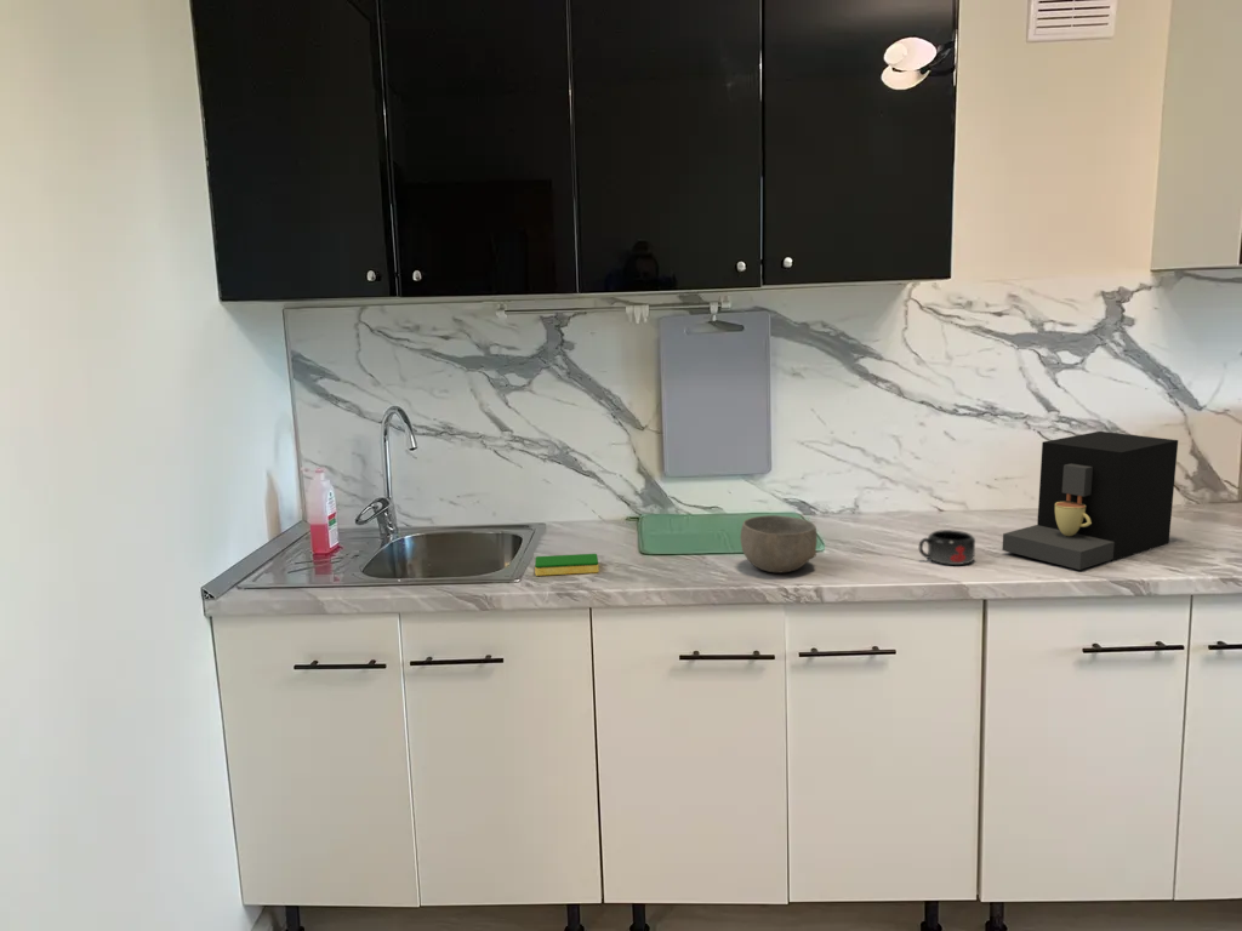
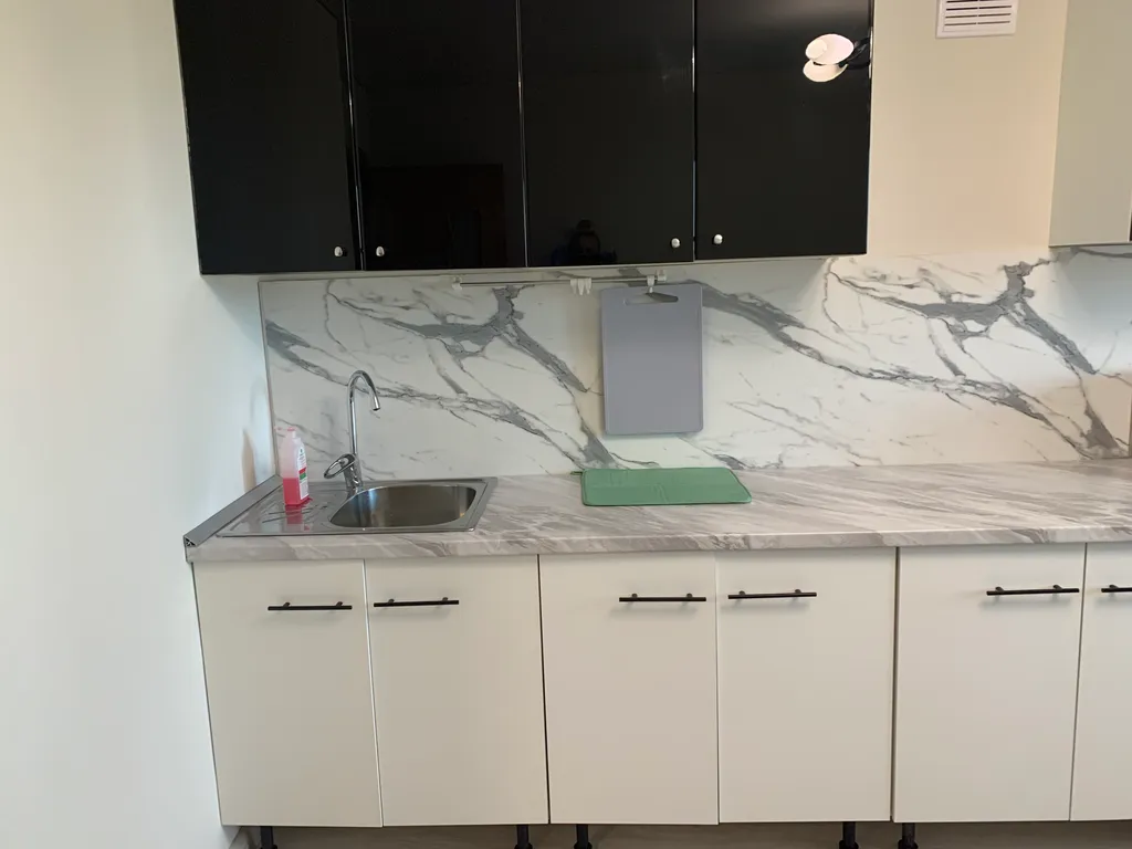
- dish sponge [534,553,599,577]
- mug [918,529,976,566]
- coffee maker [1001,430,1179,571]
- bowl [739,514,819,575]
